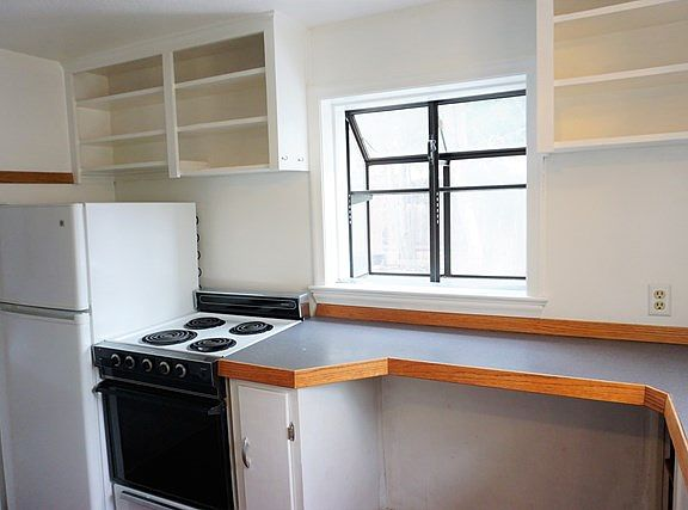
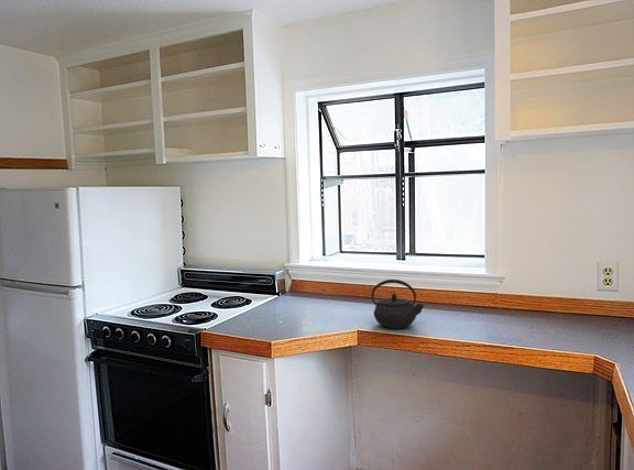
+ kettle [371,278,425,330]
